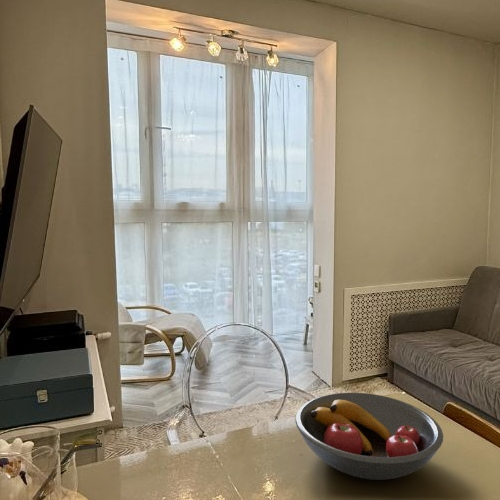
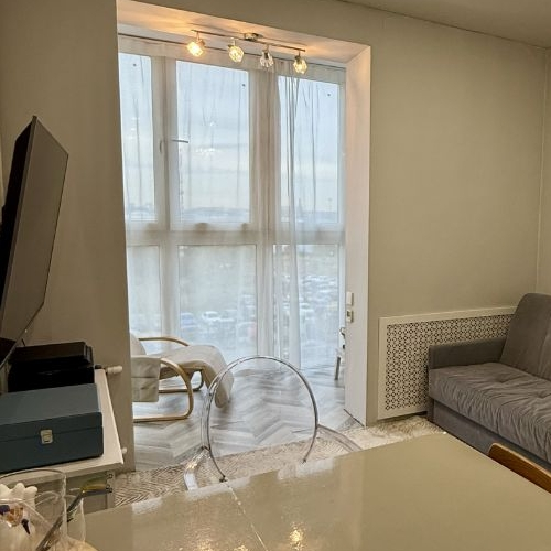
- fruit bowl [295,392,444,481]
